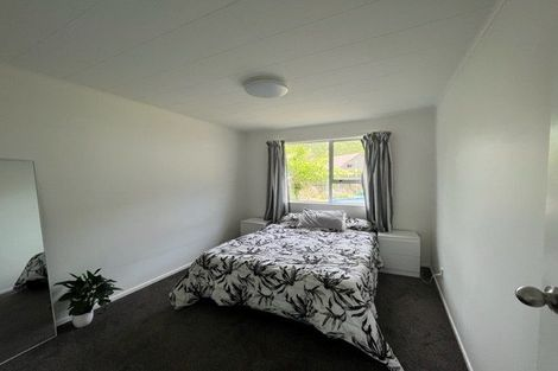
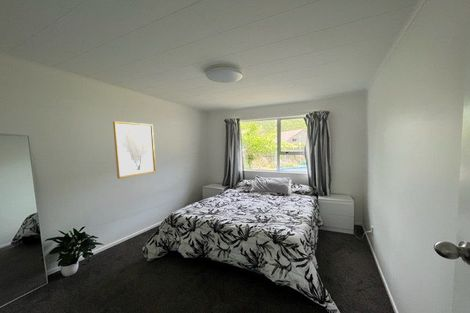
+ wall art [112,120,157,180]
